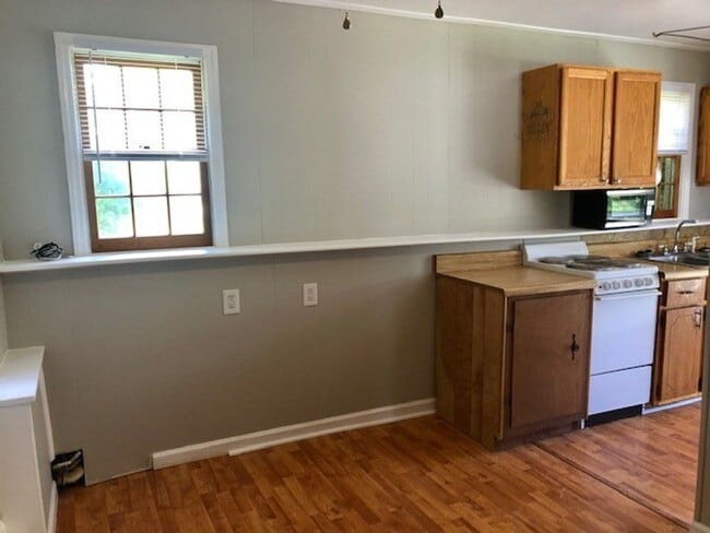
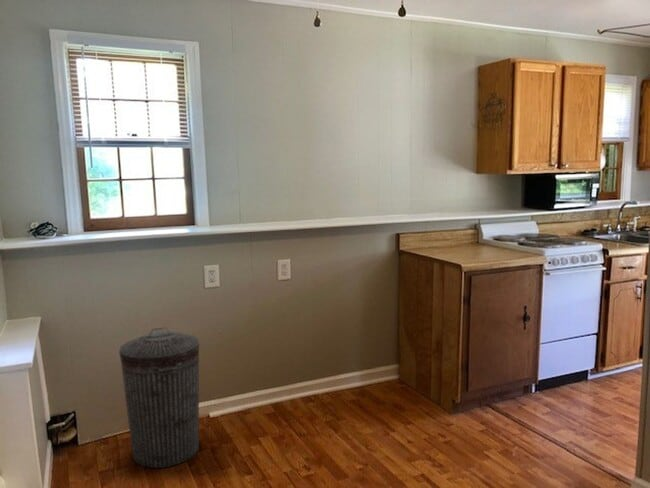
+ trash can [118,326,200,469]
